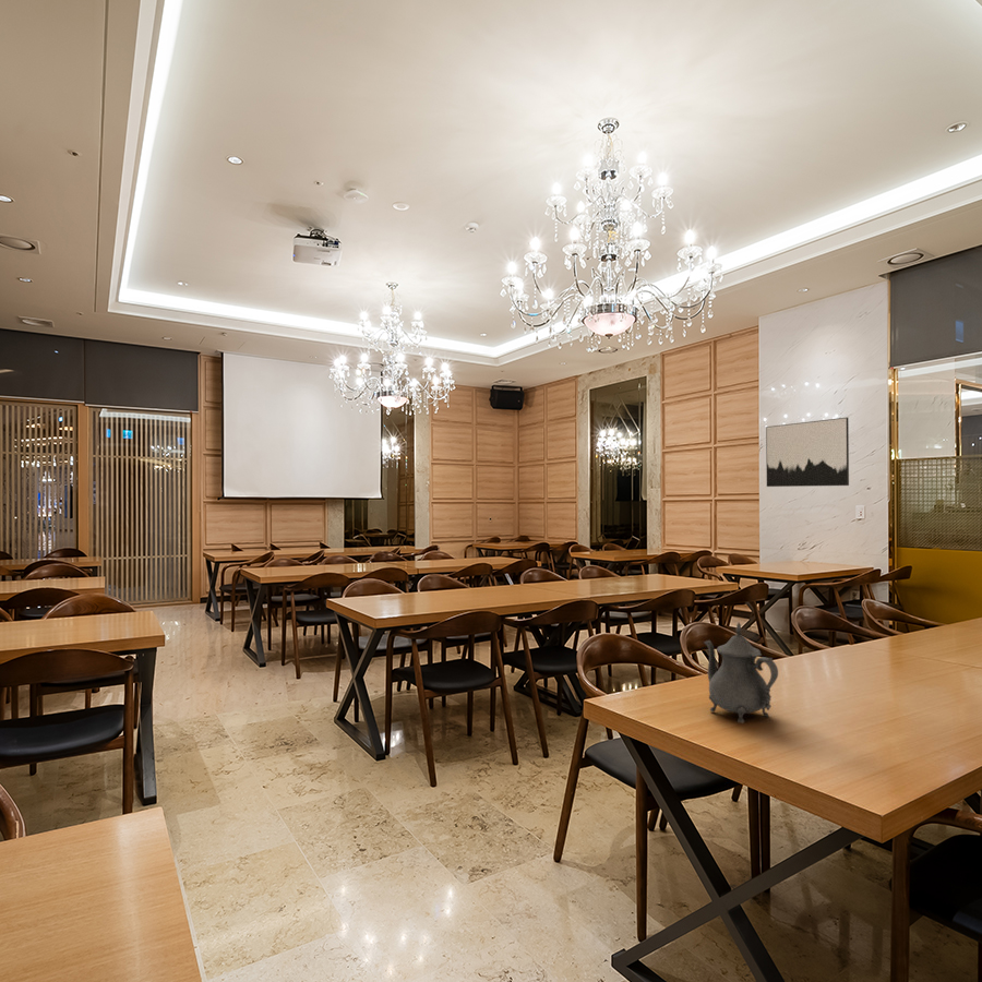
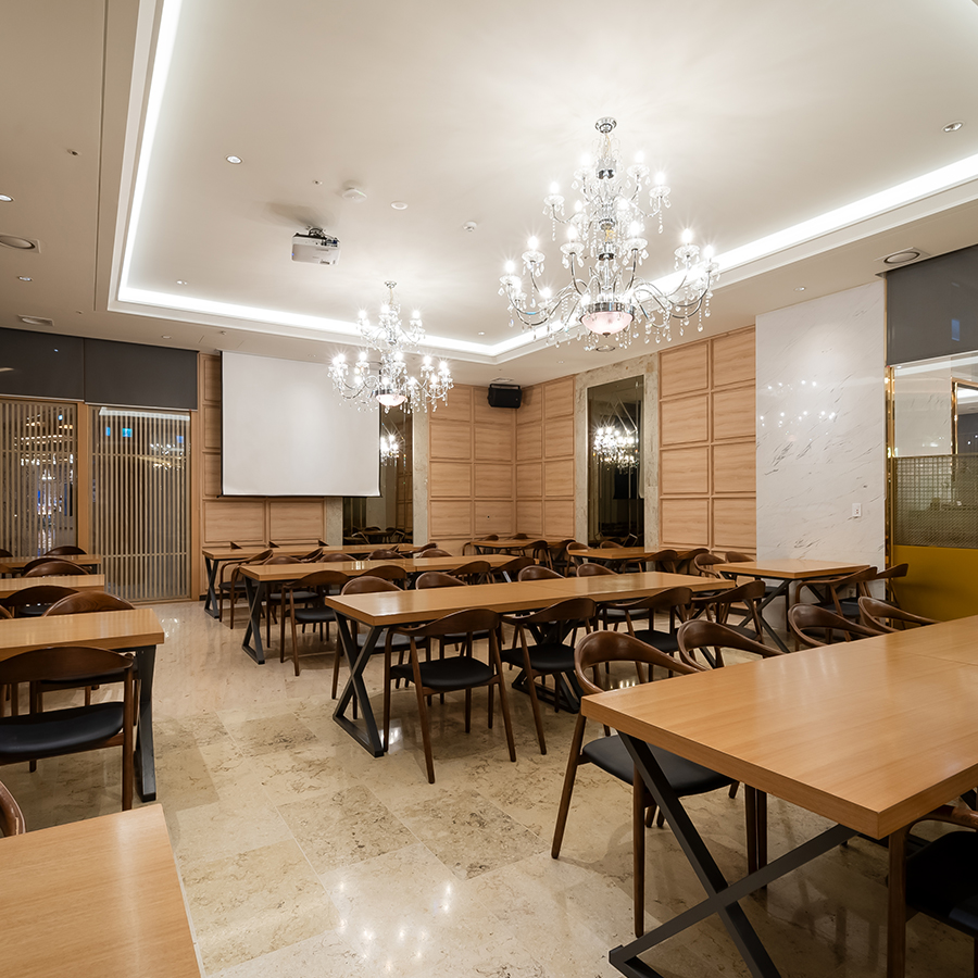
- wall art [765,417,850,488]
- teapot [703,621,779,724]
